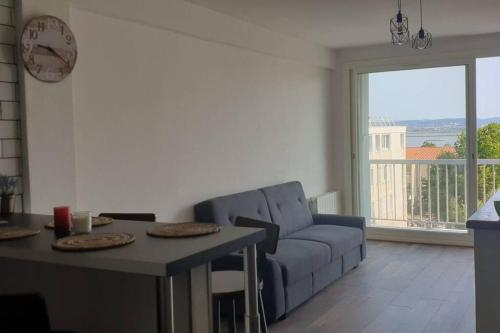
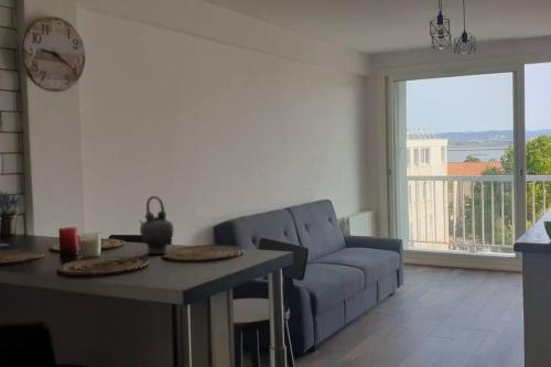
+ teapot [138,195,174,255]
